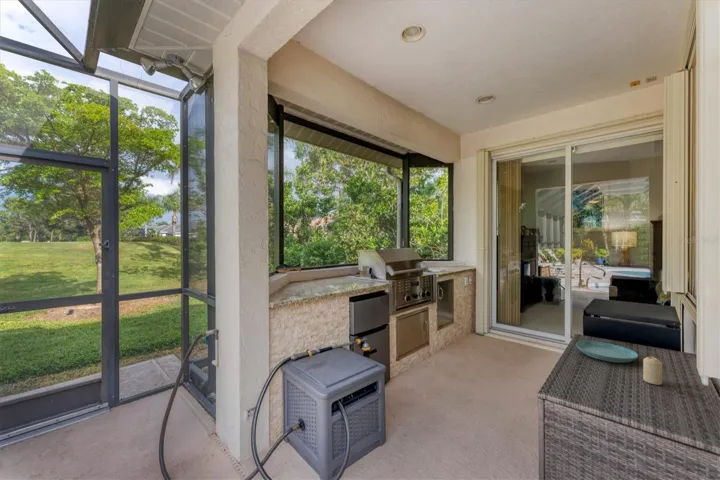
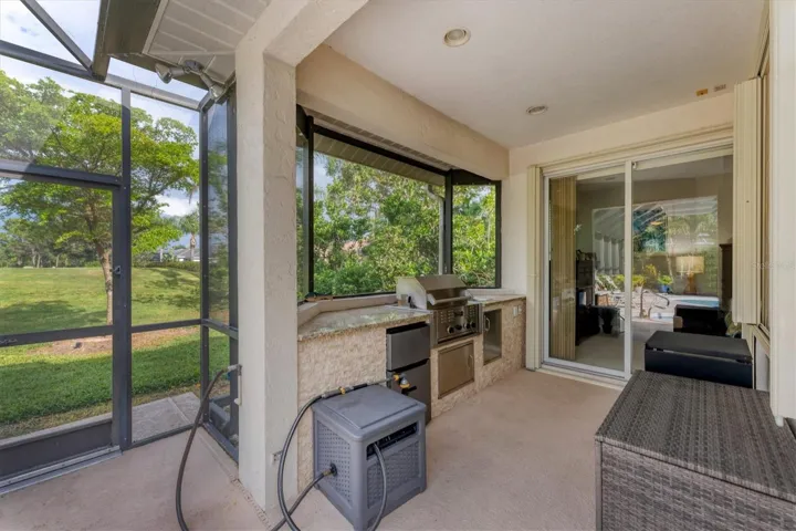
- saucer [575,340,639,364]
- candle [642,356,663,386]
